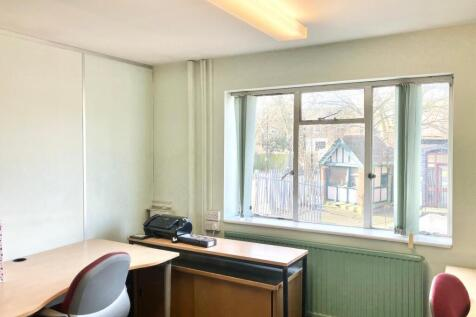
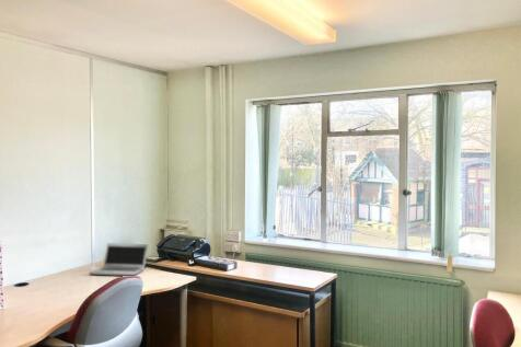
+ laptop [89,242,149,277]
